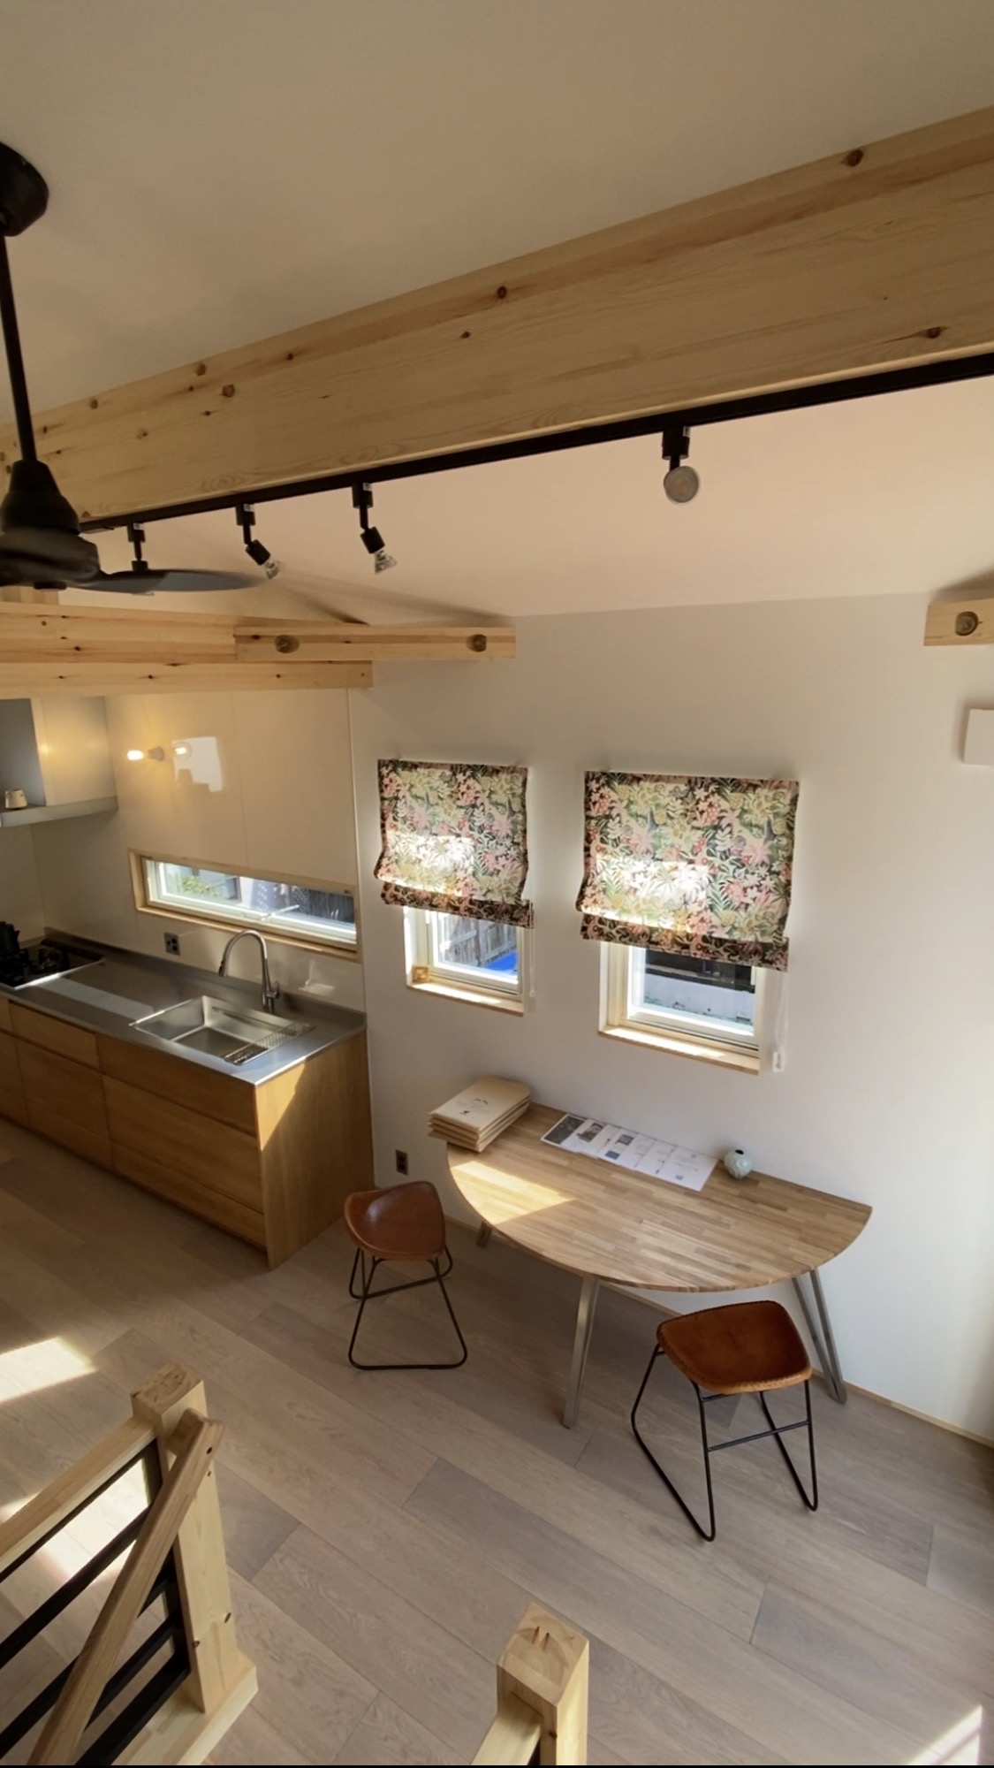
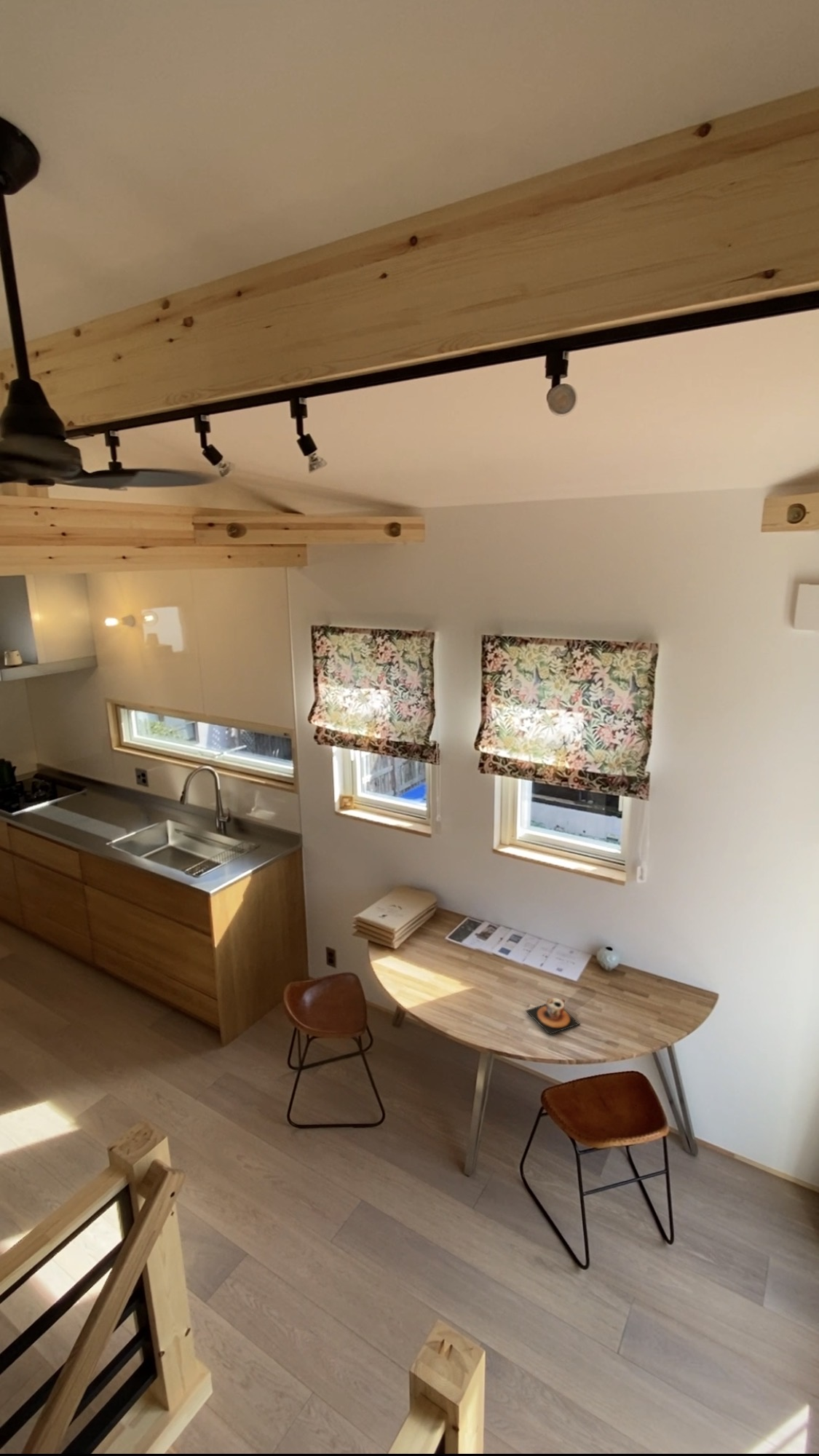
+ teacup [524,997,580,1035]
